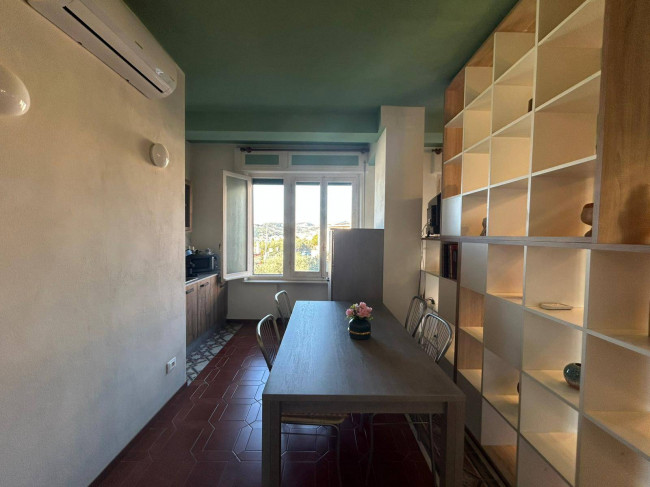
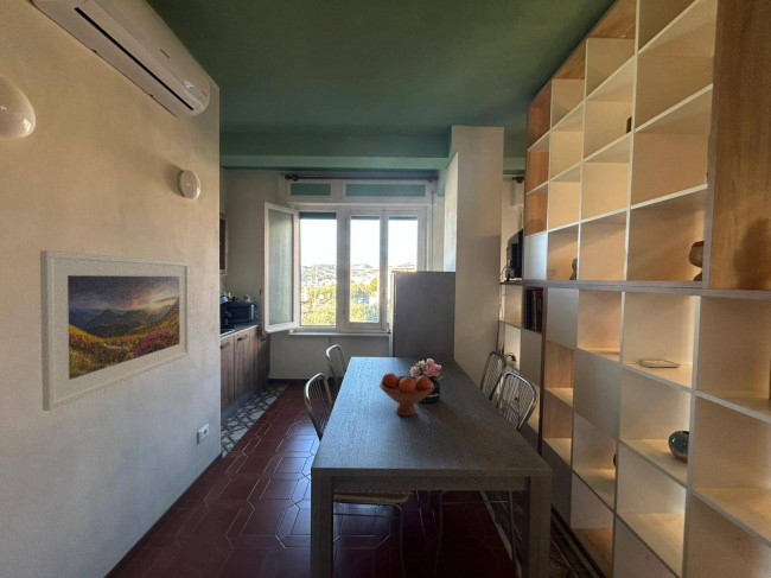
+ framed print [39,249,190,412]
+ fruit bowl [378,371,435,418]
